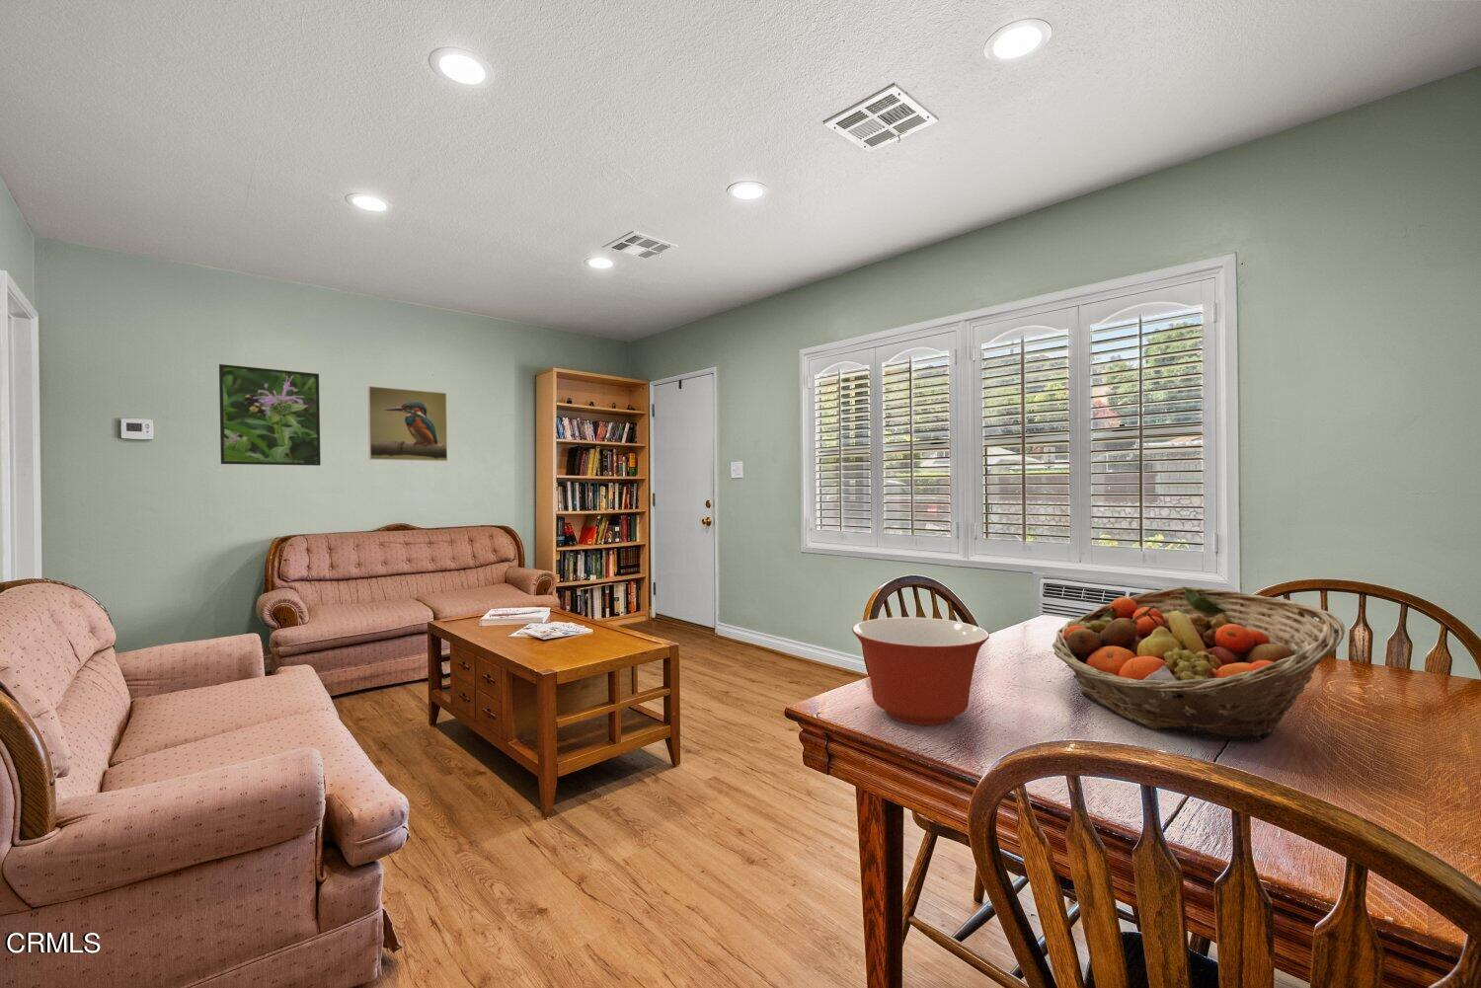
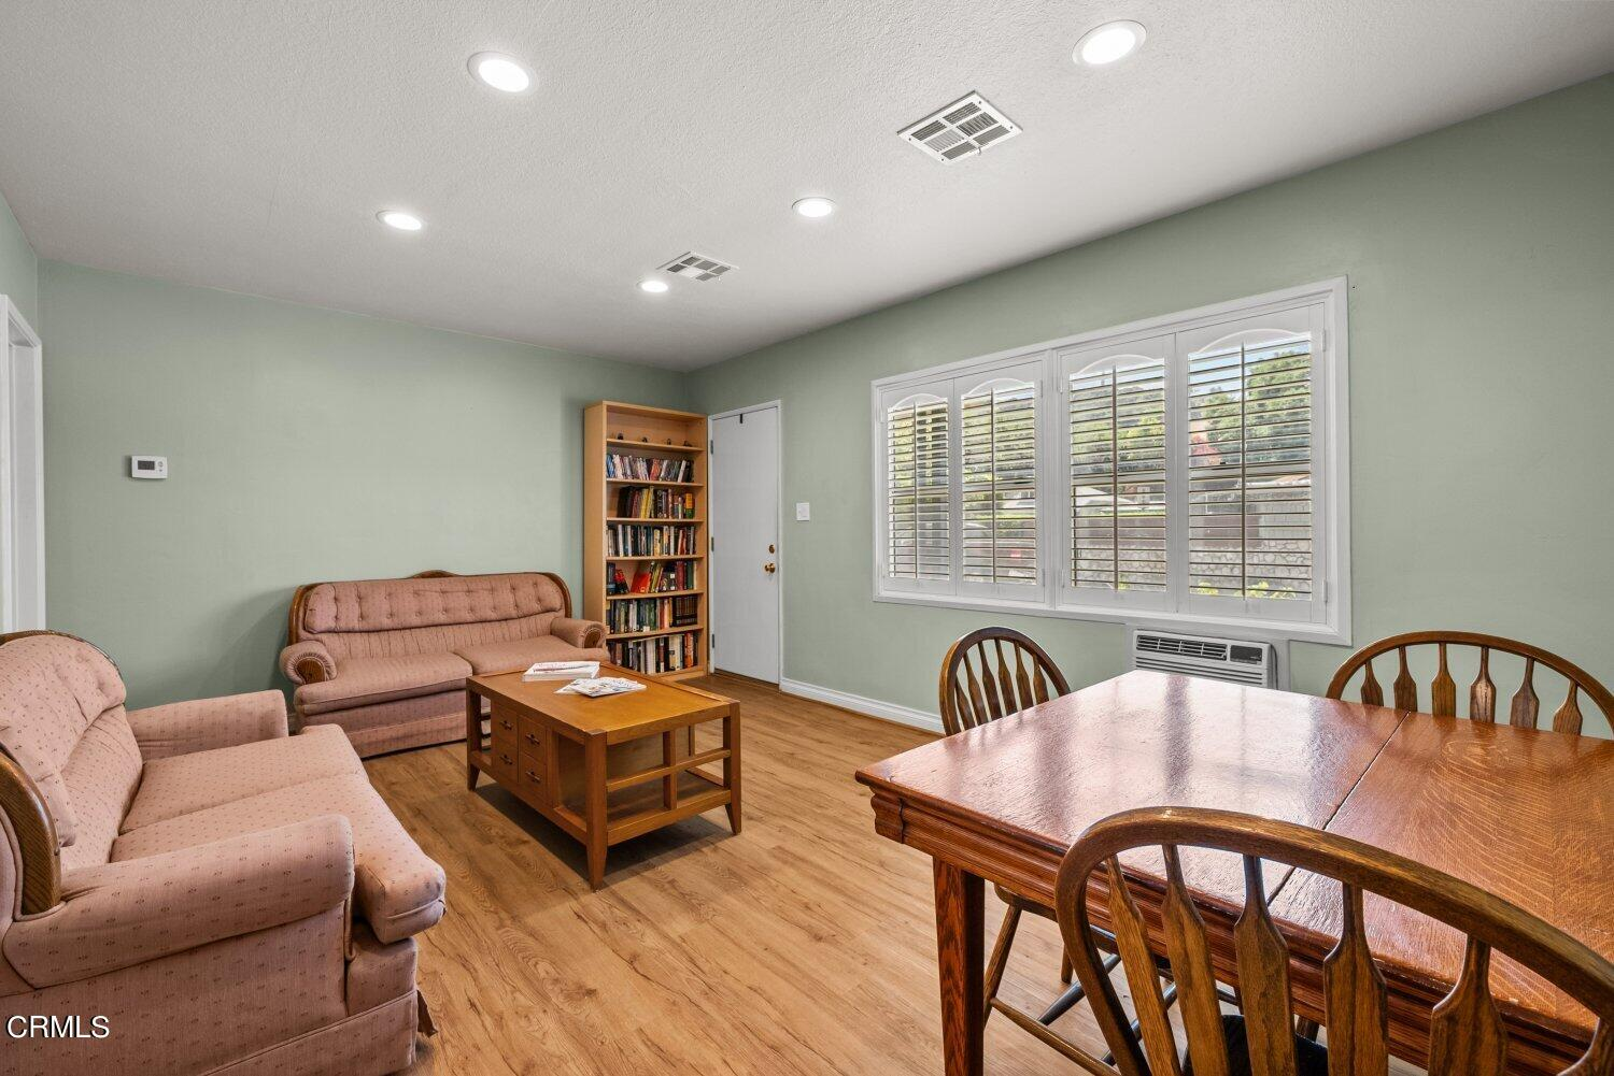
- fruit basket [1052,587,1345,743]
- mixing bowl [851,616,990,727]
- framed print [218,363,322,466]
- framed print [367,385,448,462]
